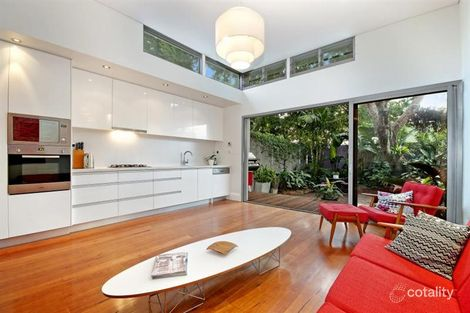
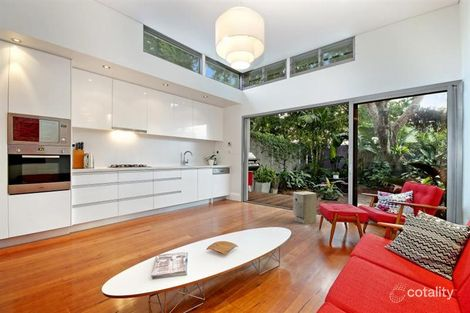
+ air purifier [292,190,317,225]
